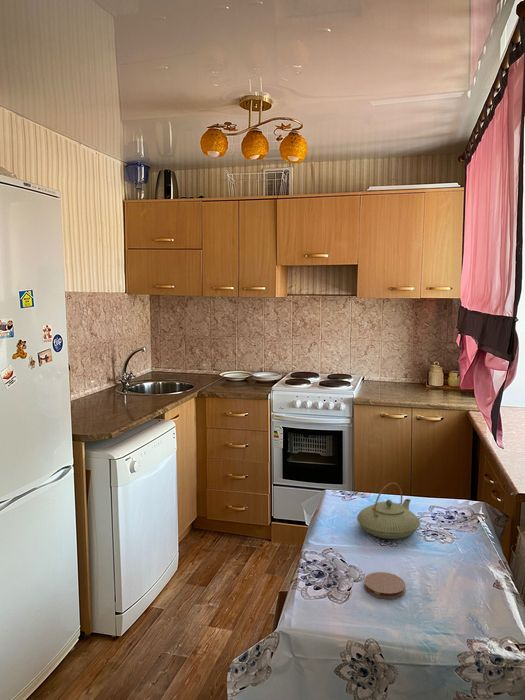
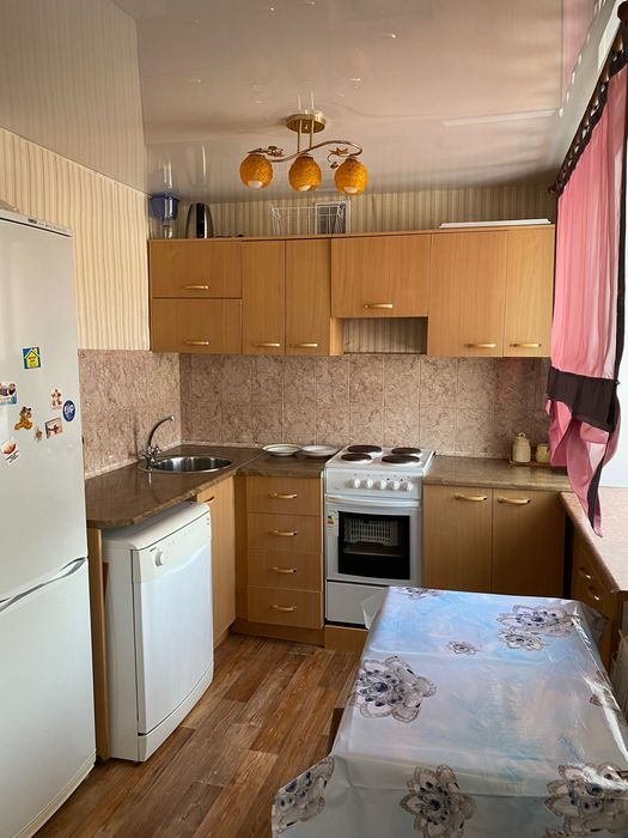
- coaster [363,571,406,600]
- teapot [356,482,421,540]
